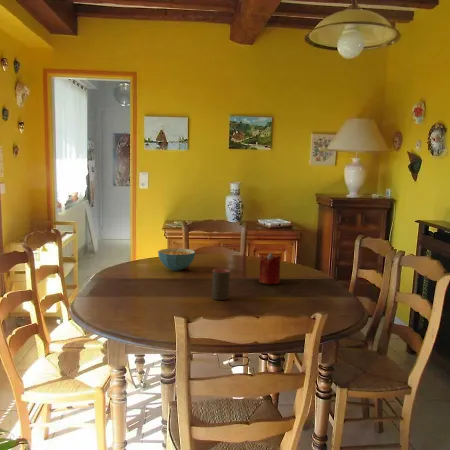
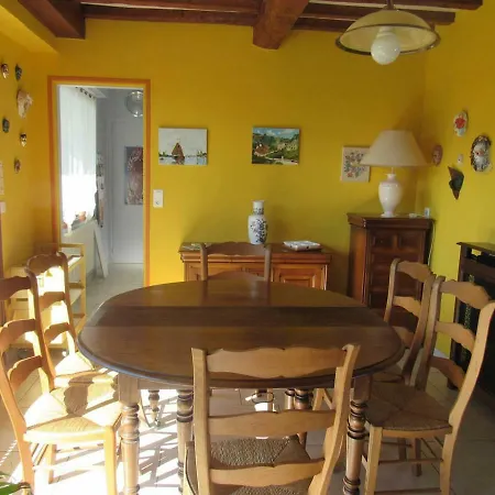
- candle [258,251,282,285]
- cereal bowl [157,247,196,272]
- cup [211,268,231,301]
